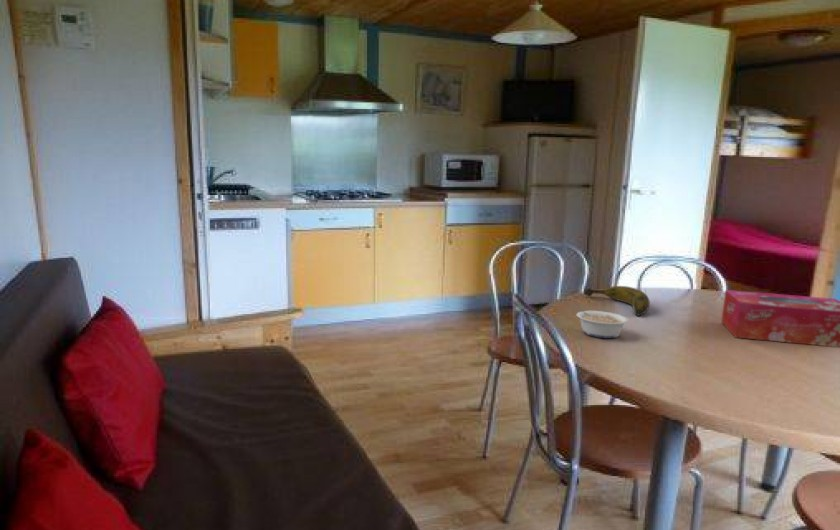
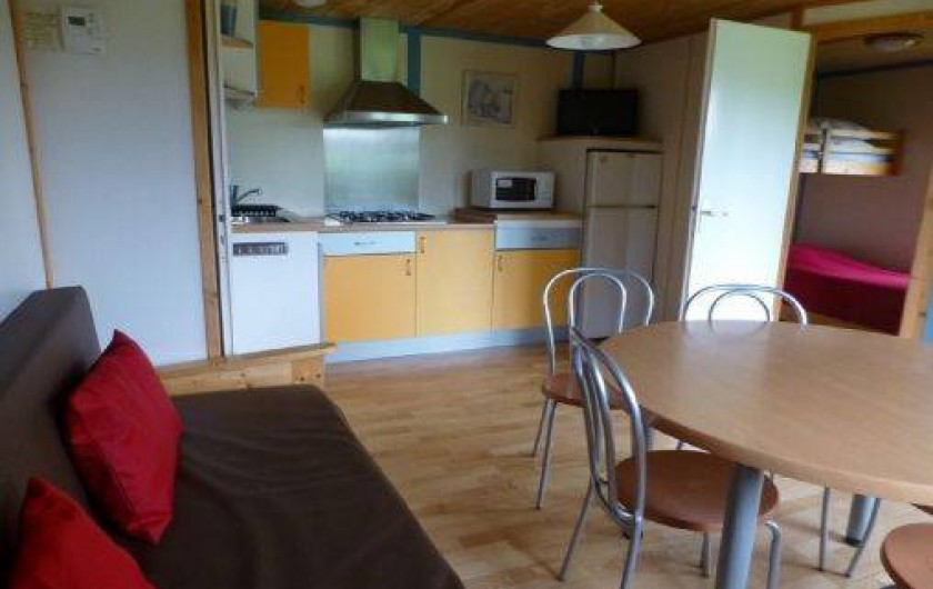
- tissue box [720,289,840,348]
- banana [583,285,651,317]
- legume [572,304,630,339]
